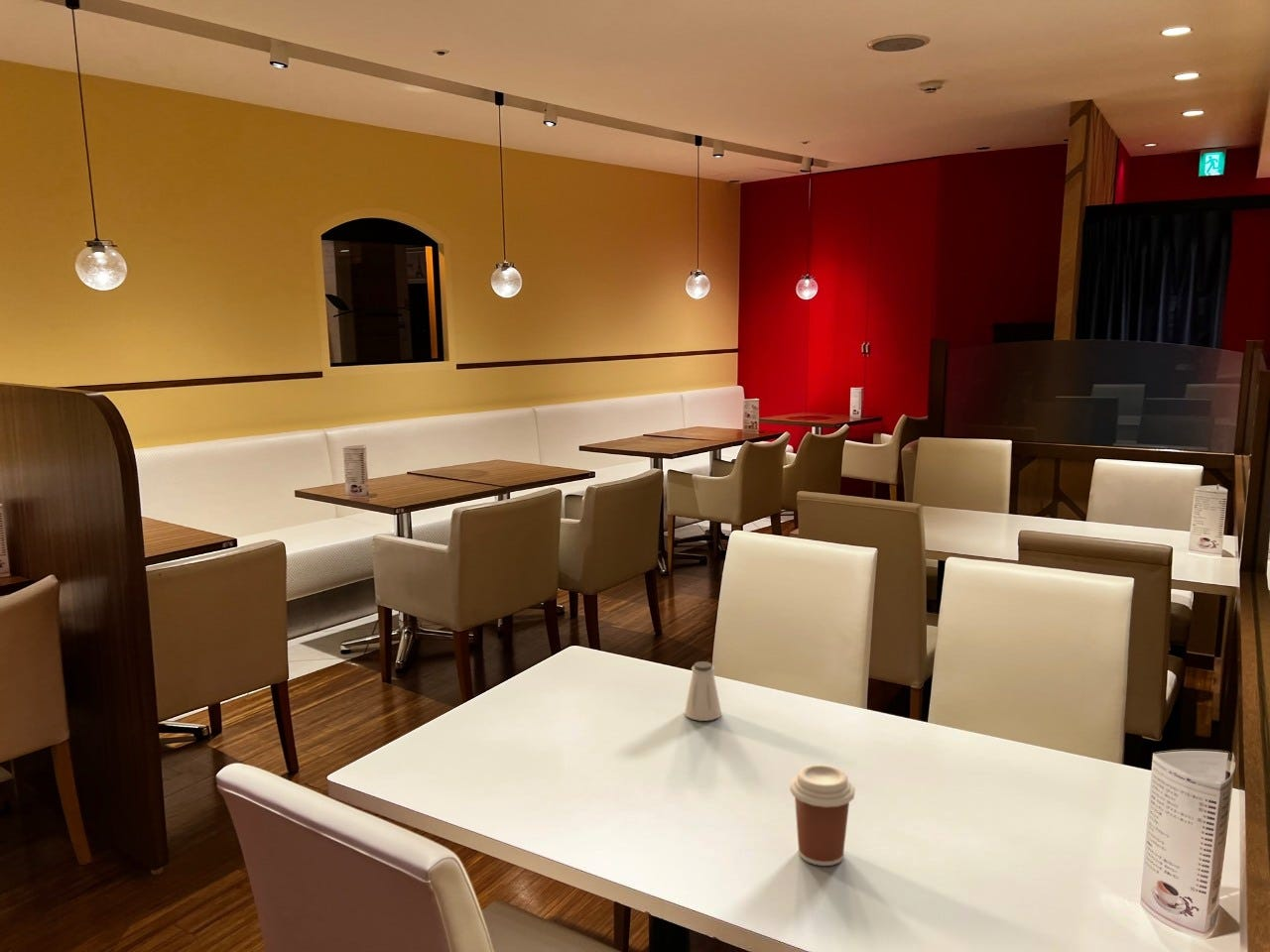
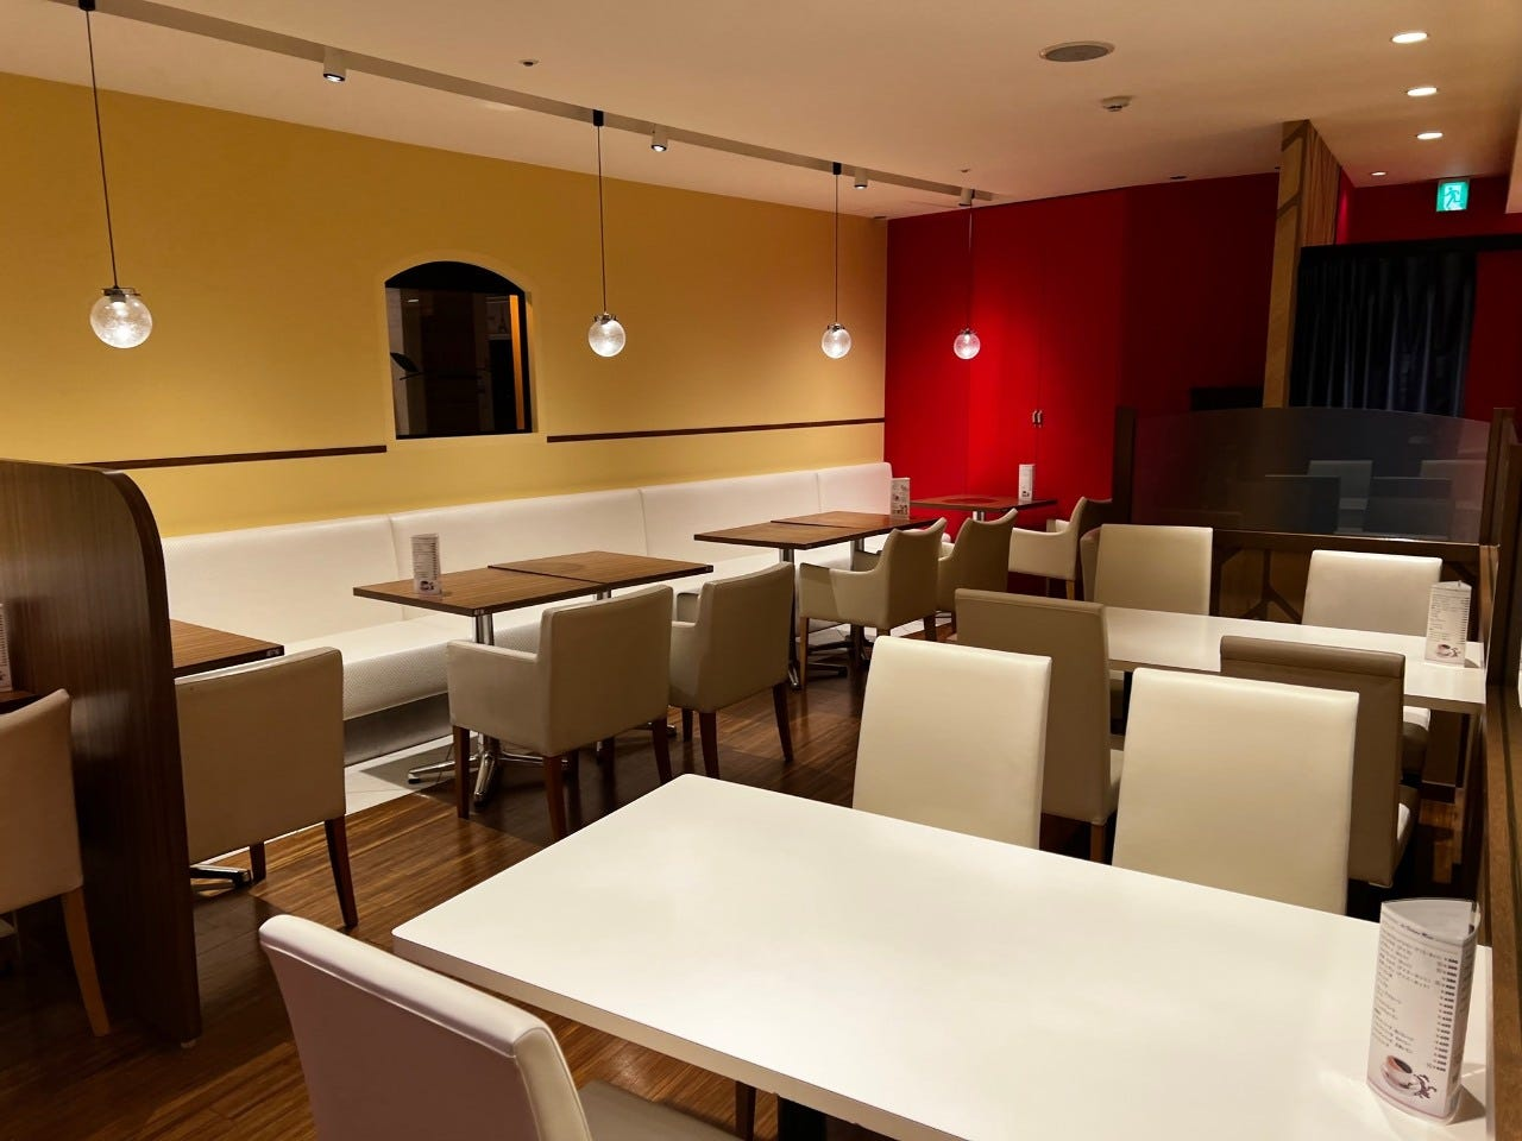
- saltshaker [684,660,722,722]
- coffee cup [789,764,856,867]
